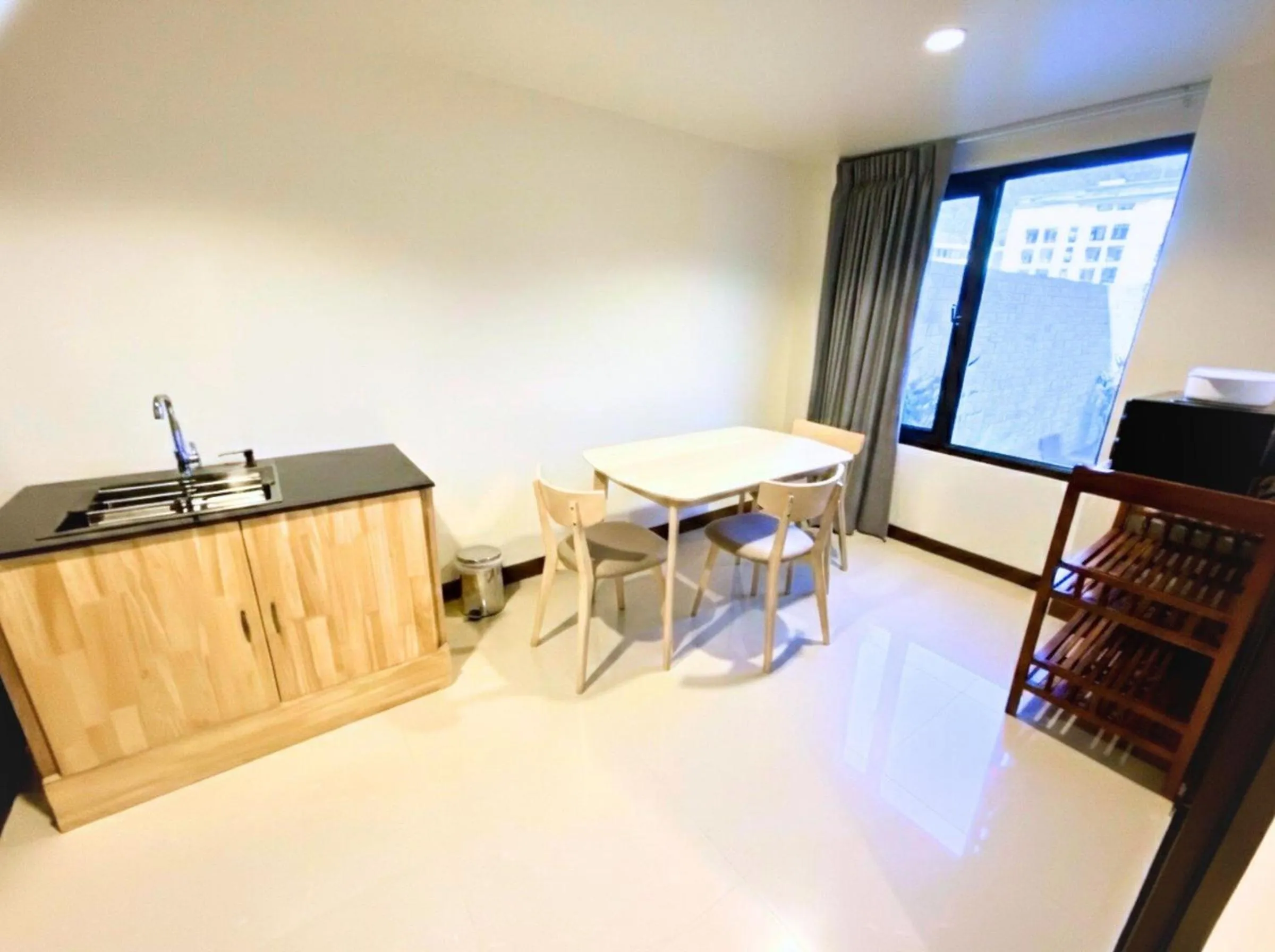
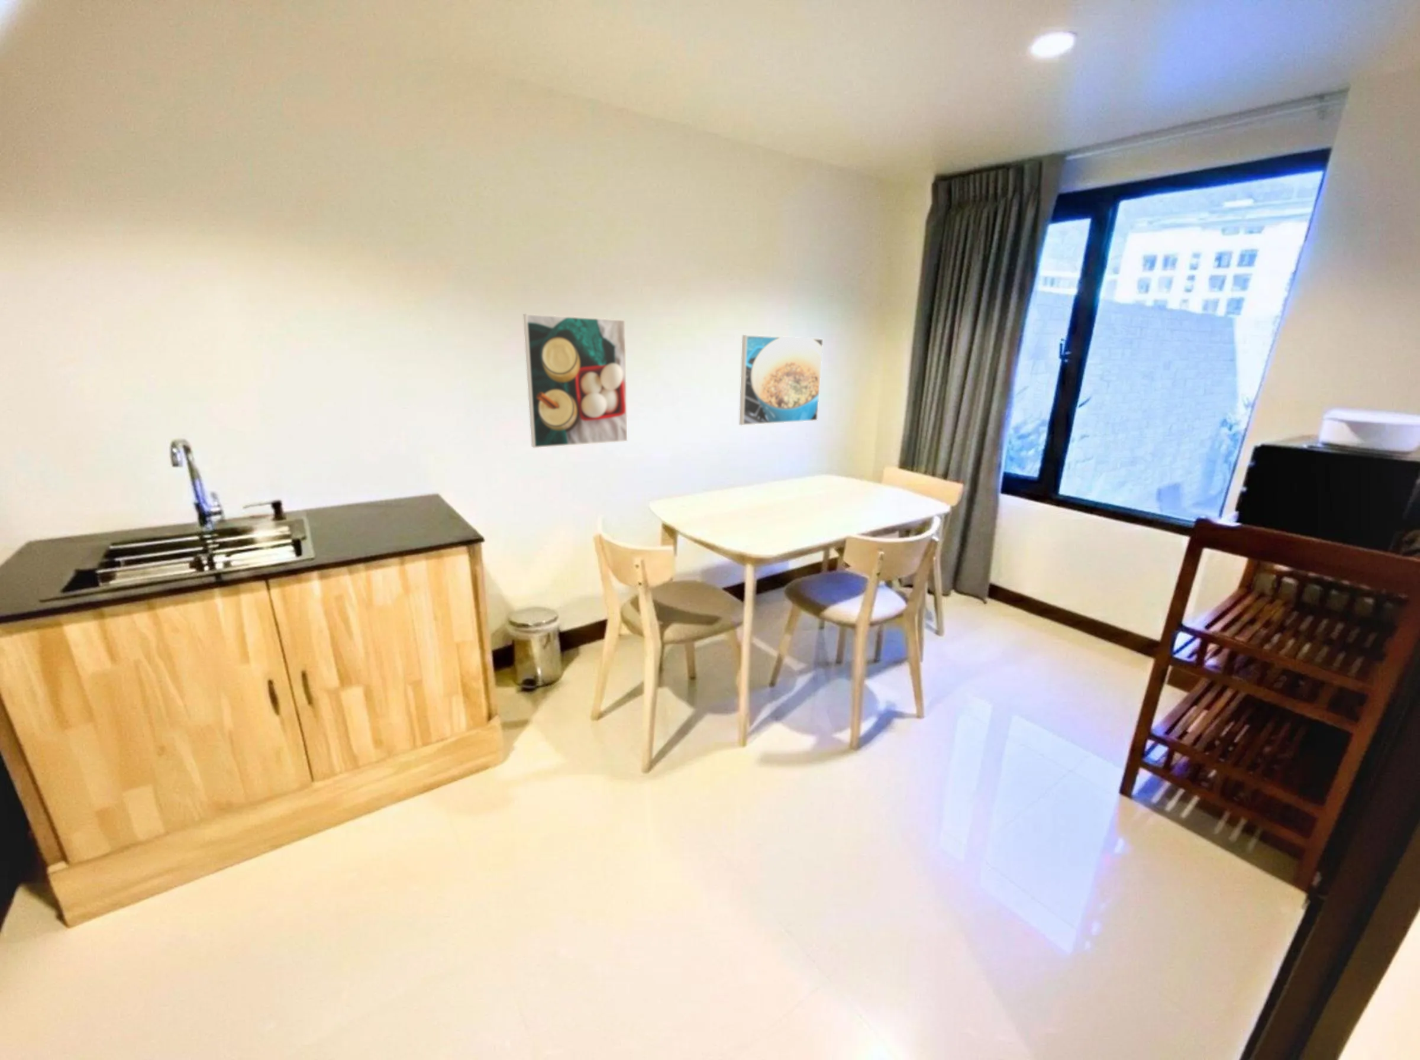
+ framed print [523,314,628,449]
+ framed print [740,334,823,426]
